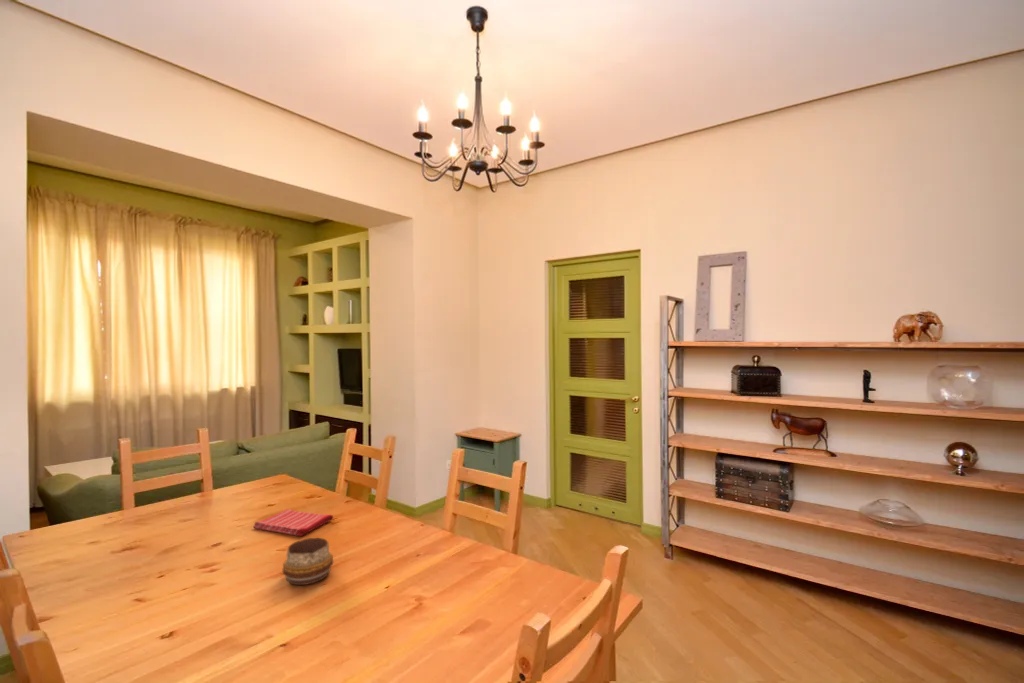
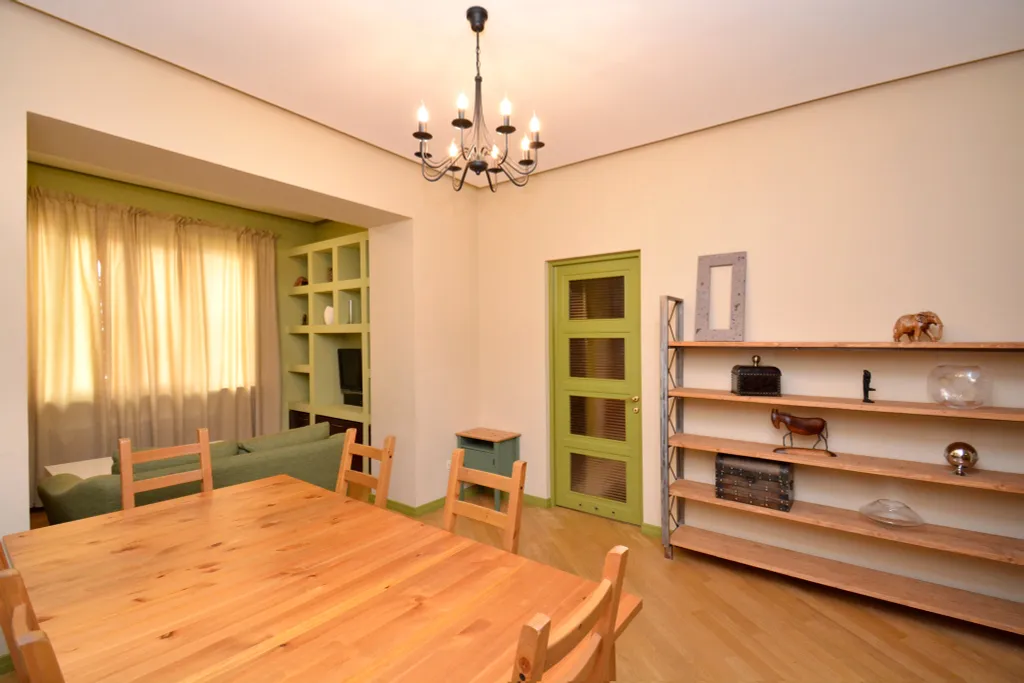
- decorative bowl [281,537,334,586]
- dish towel [252,509,334,537]
